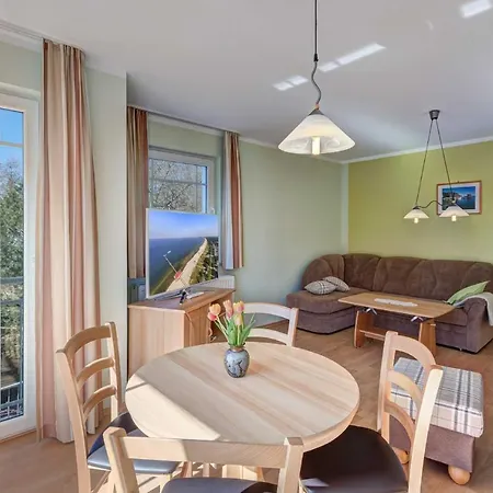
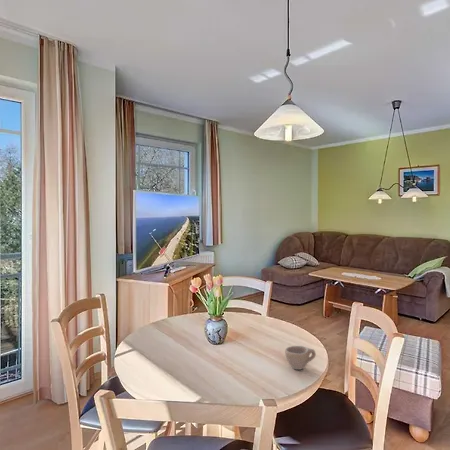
+ cup [284,345,317,370]
